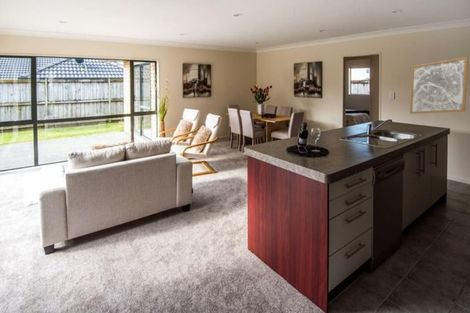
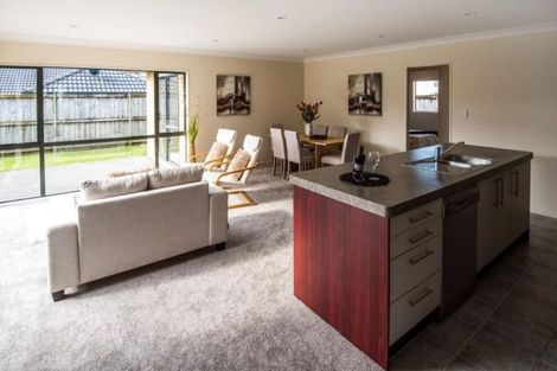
- wall art [409,56,469,115]
